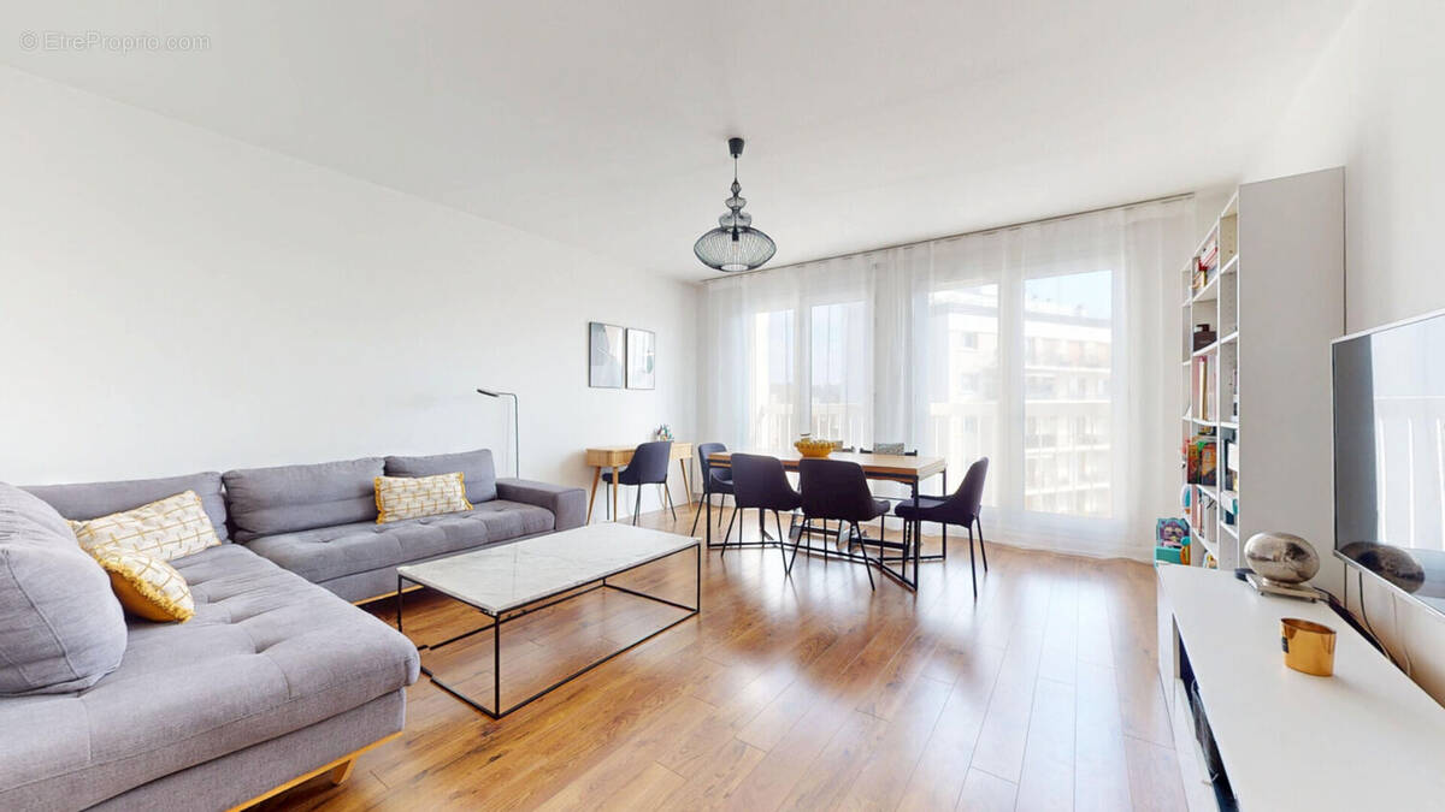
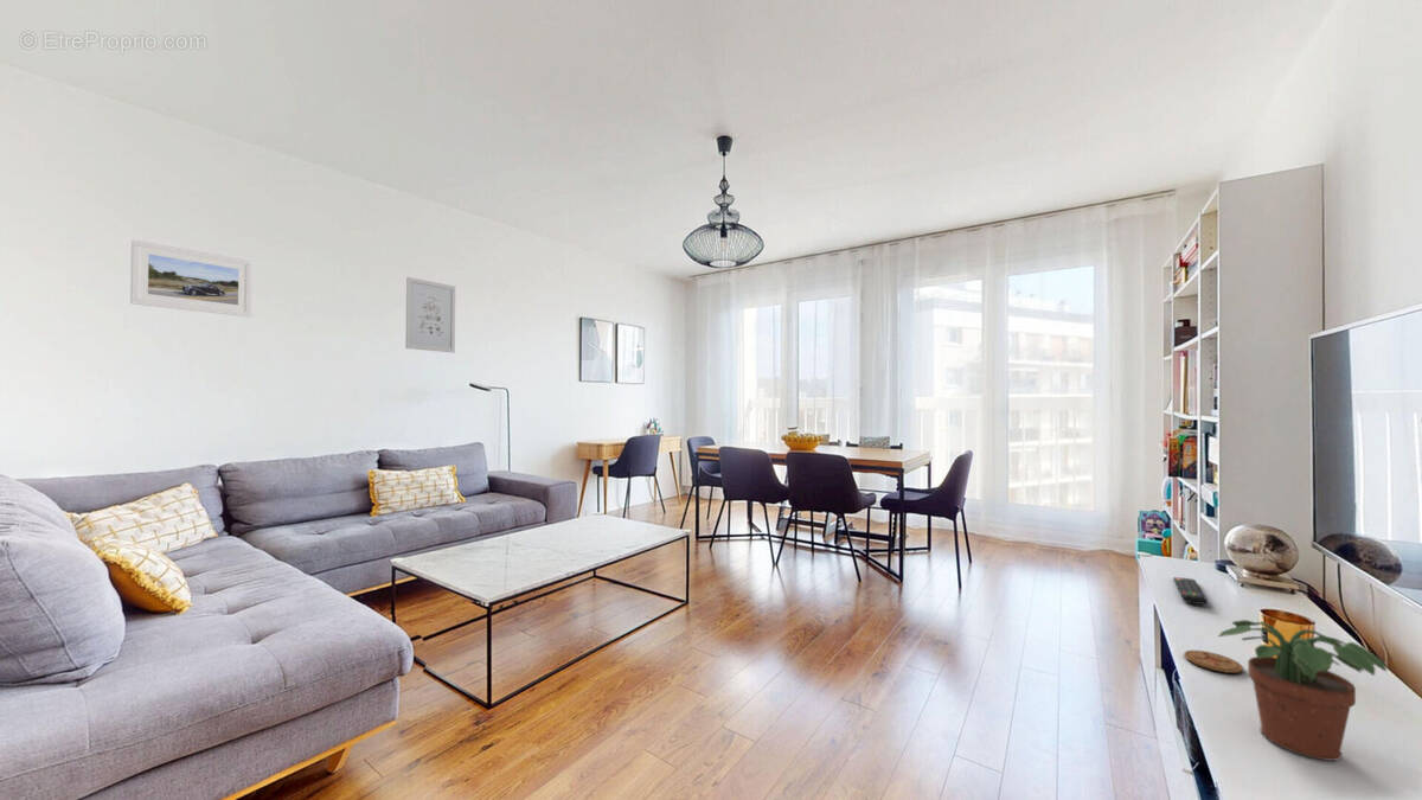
+ coaster [1183,649,1244,674]
+ potted plant [1217,619,1388,762]
+ remote control [1172,576,1209,606]
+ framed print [129,238,254,318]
+ wall art [404,276,456,354]
